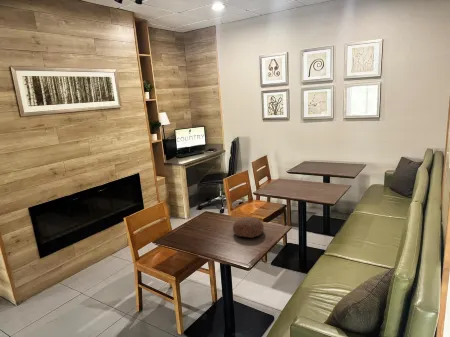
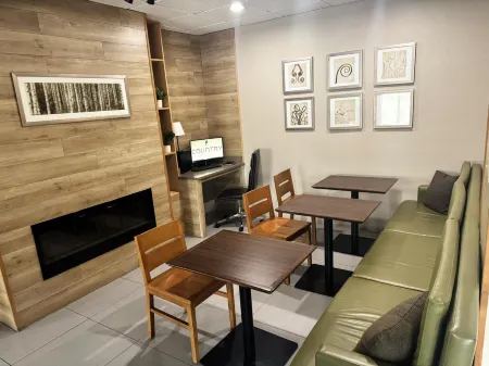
- decorative bowl [232,216,265,239]
